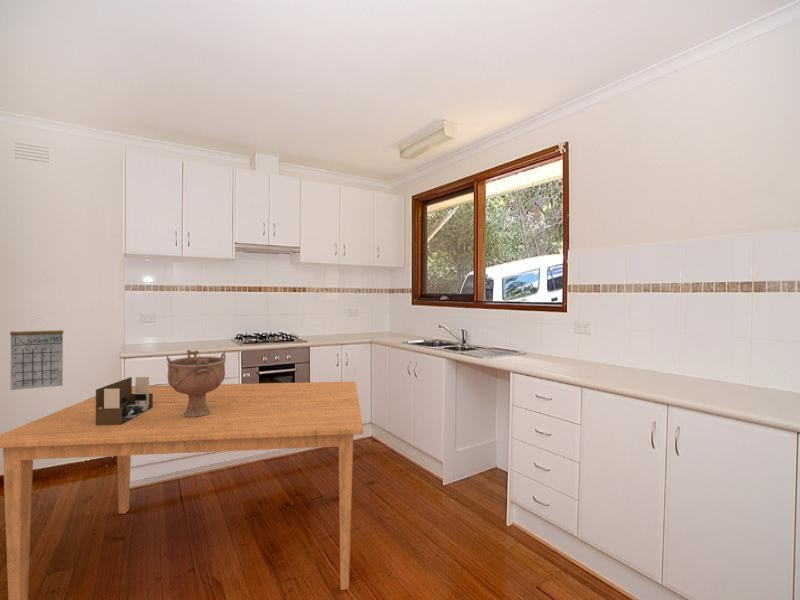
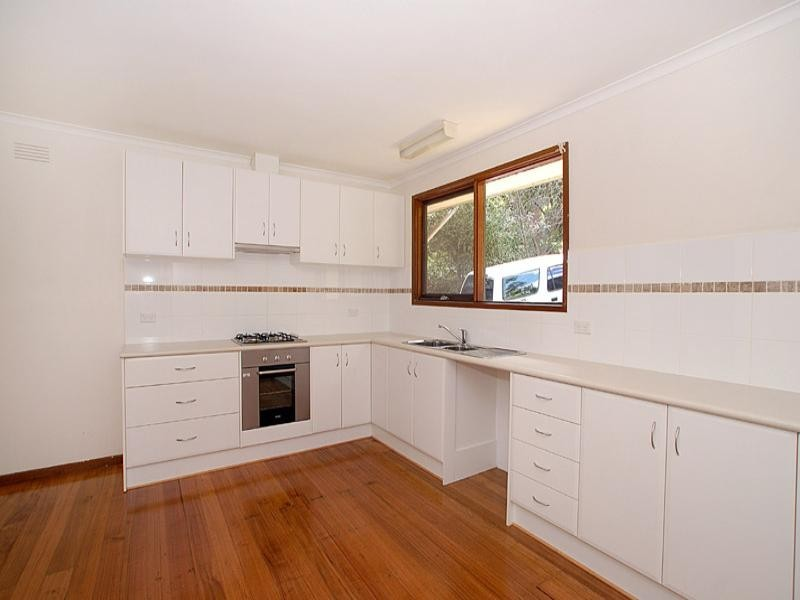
- dining table [0,381,364,600]
- calendar [9,317,64,391]
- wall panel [95,376,153,426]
- decorative bowl [165,349,227,417]
